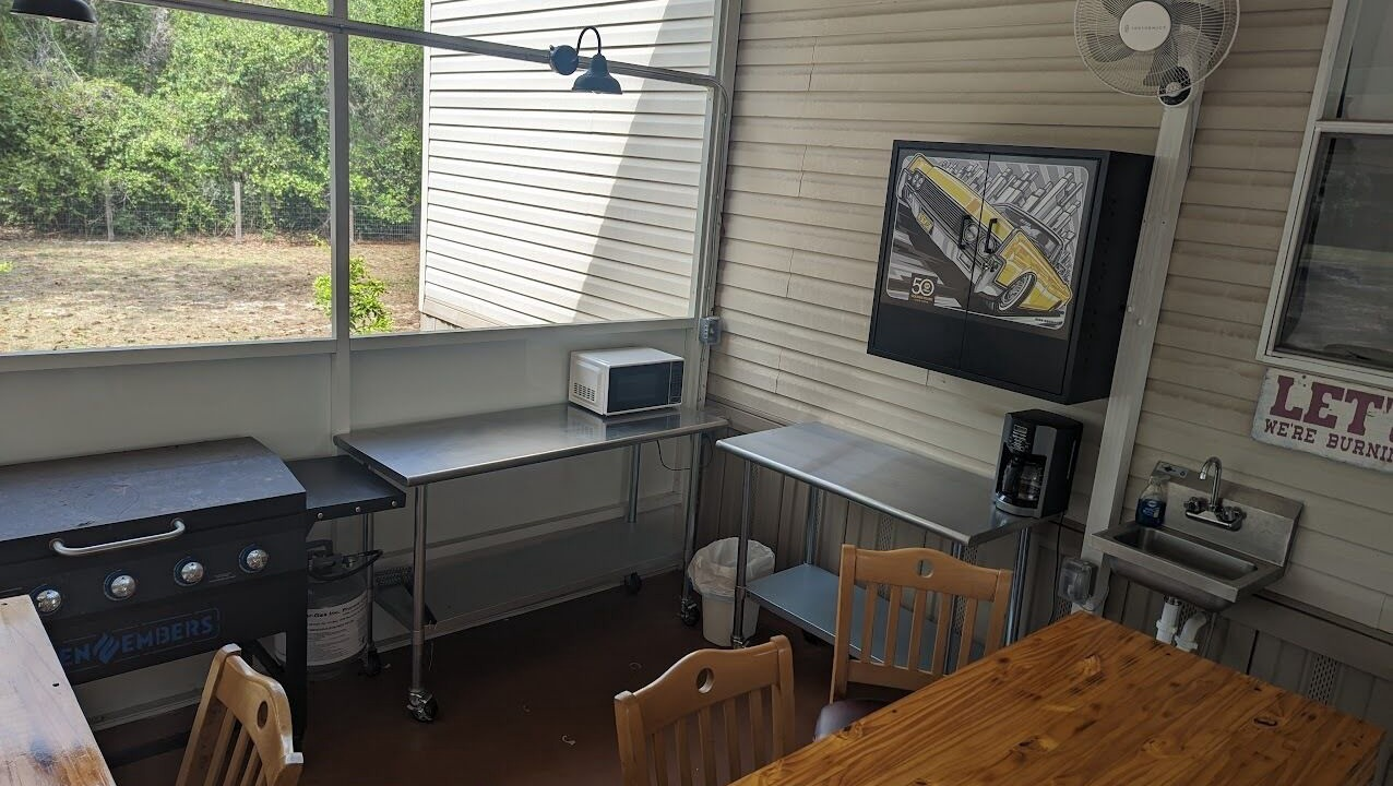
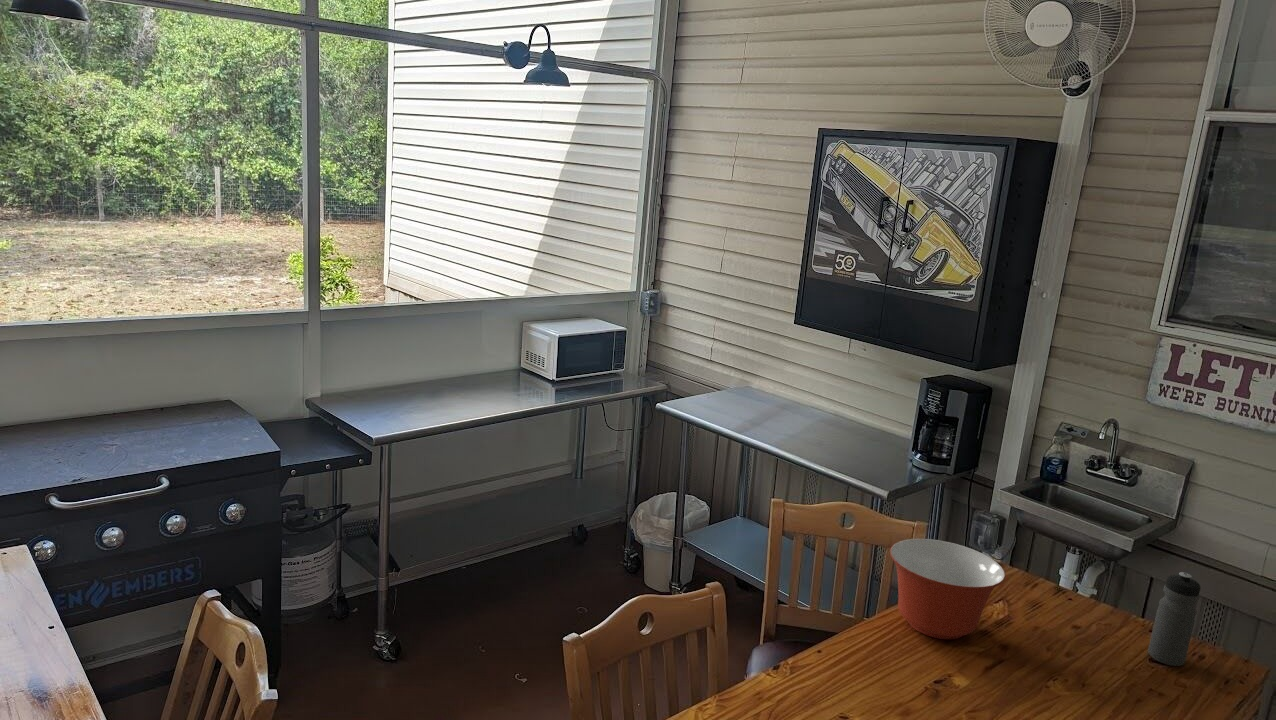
+ water bottle [1147,571,1202,667]
+ mixing bowl [889,538,1006,640]
